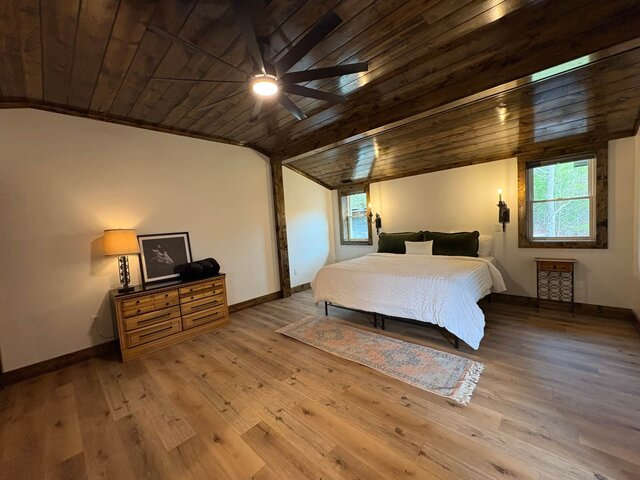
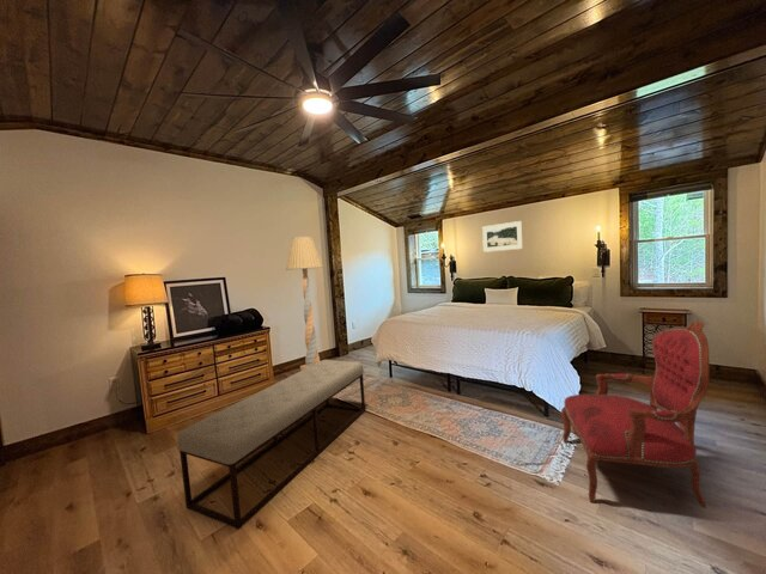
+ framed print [481,220,524,254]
+ armchair [560,320,711,509]
+ bench [176,359,366,531]
+ floor lamp [285,236,324,371]
